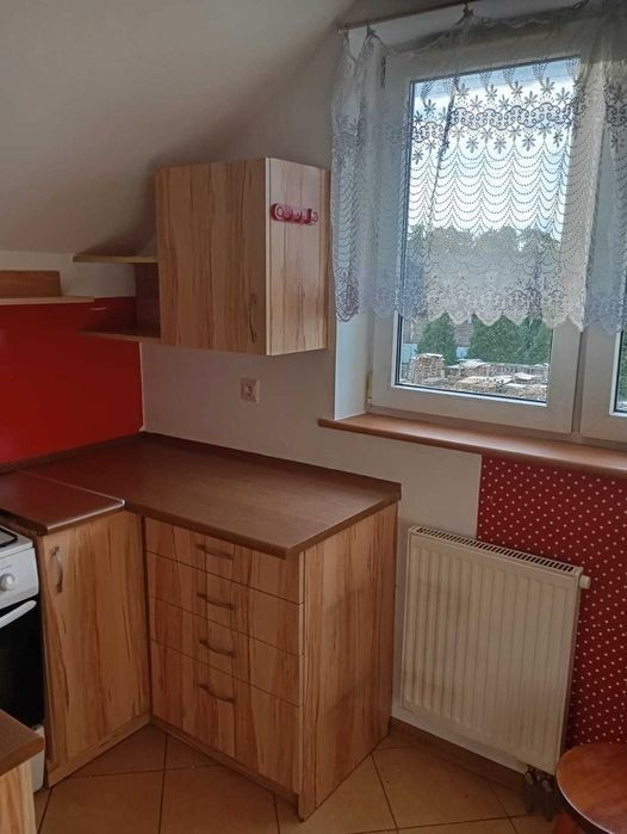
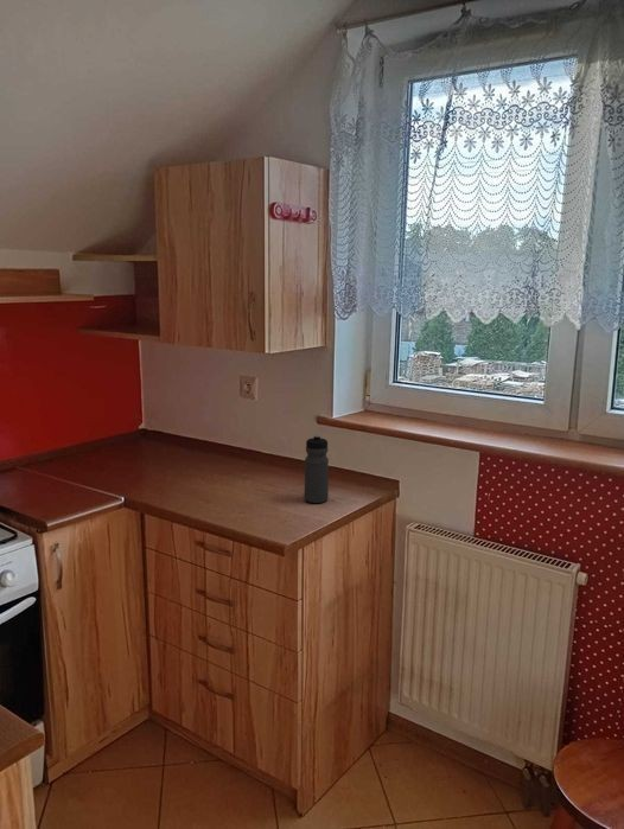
+ water bottle [304,434,330,504]
